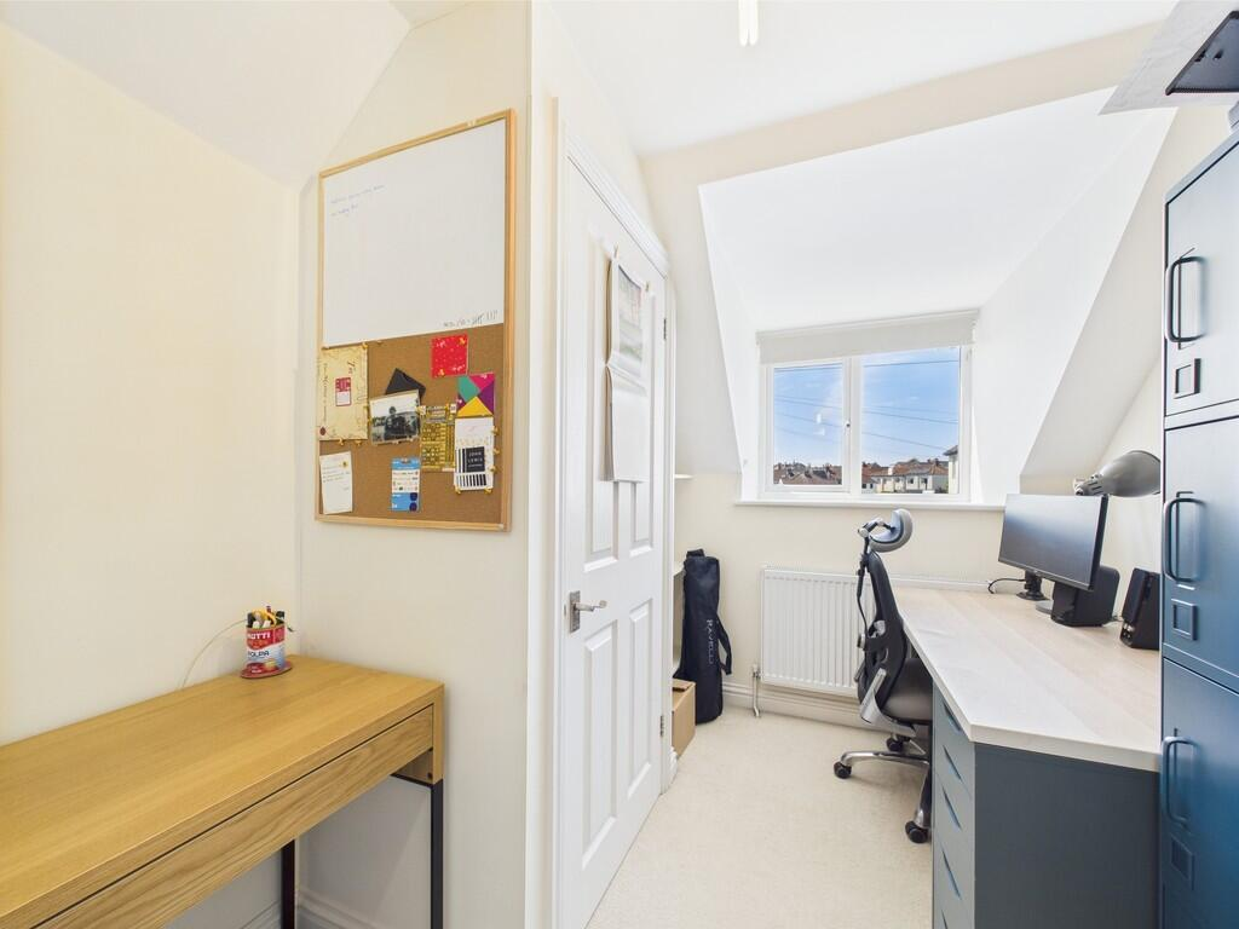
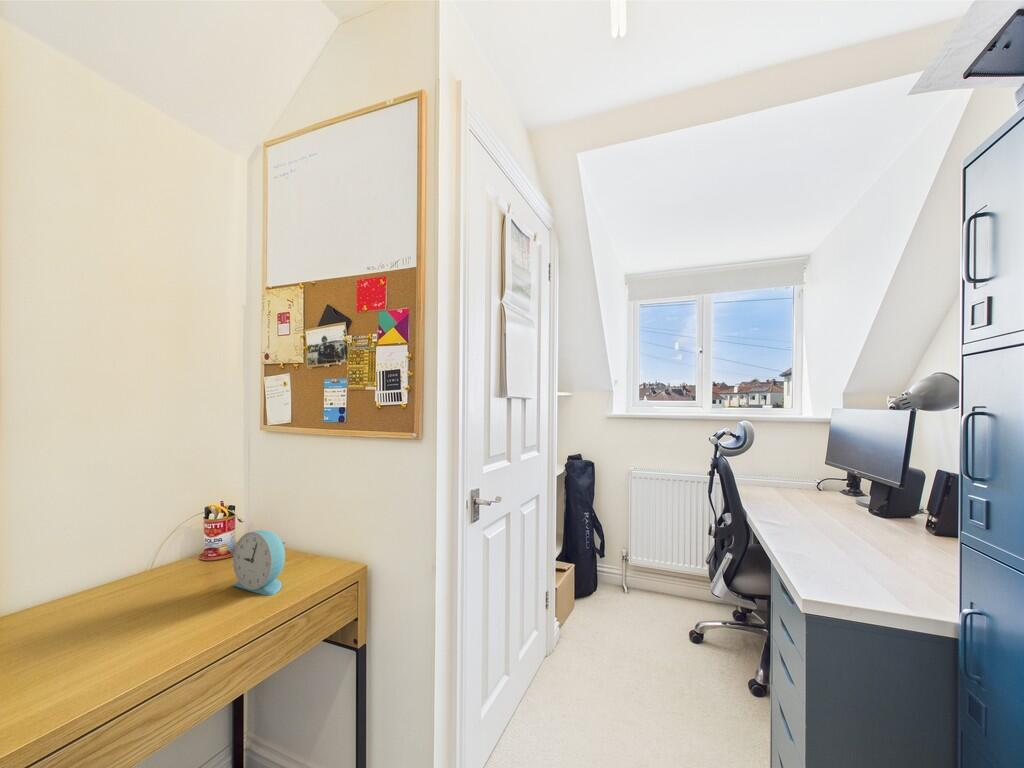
+ alarm clock [232,529,286,597]
